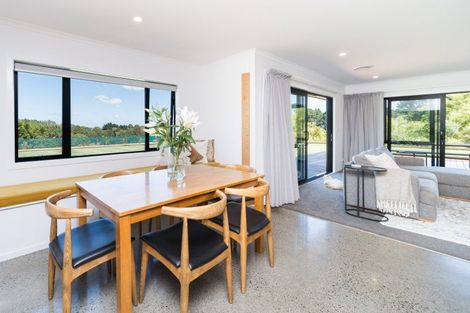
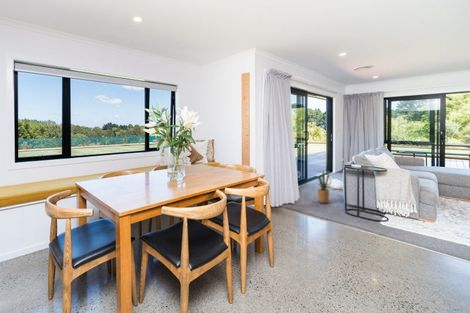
+ house plant [311,170,332,204]
